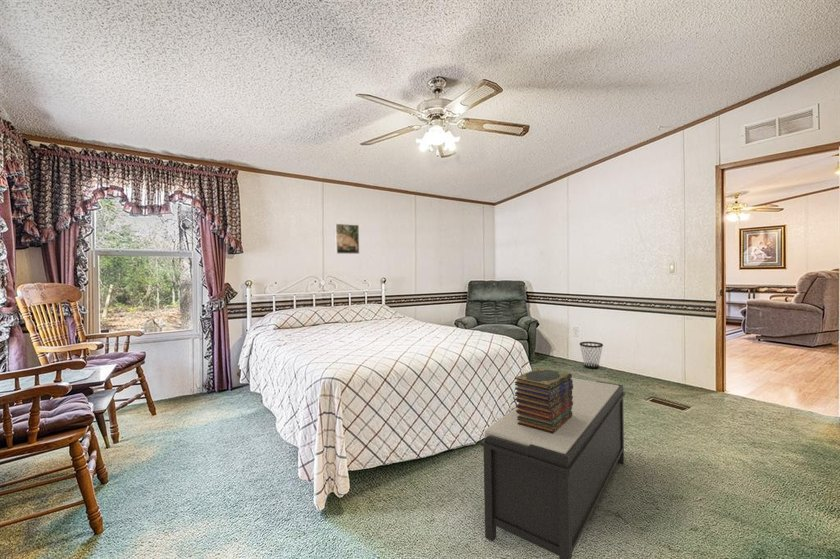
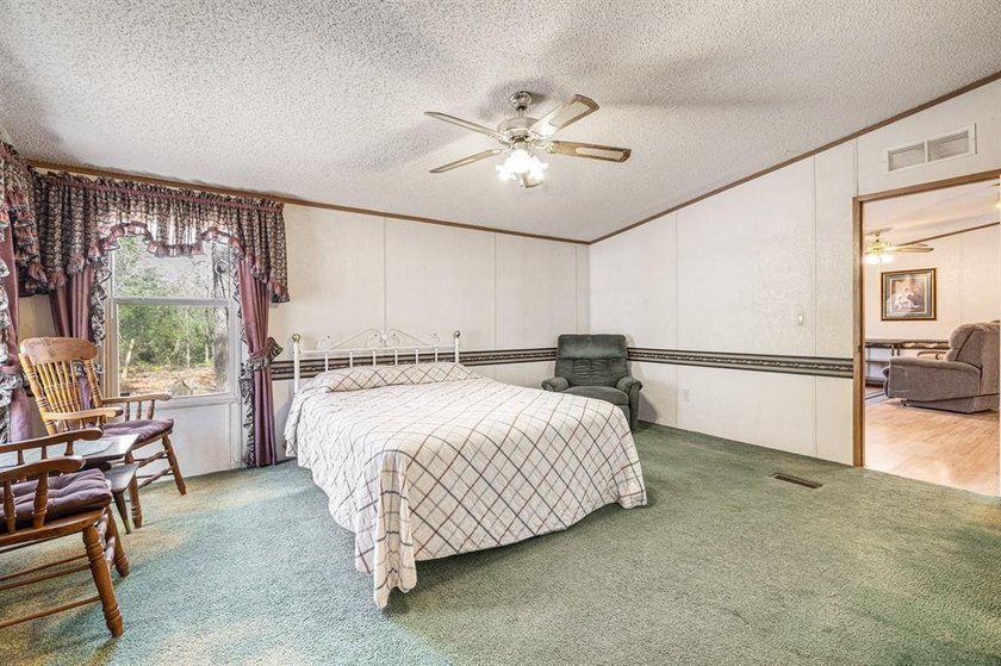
- book stack [514,367,573,434]
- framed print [334,223,360,255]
- wastebasket [579,341,604,370]
- bench [480,377,626,559]
